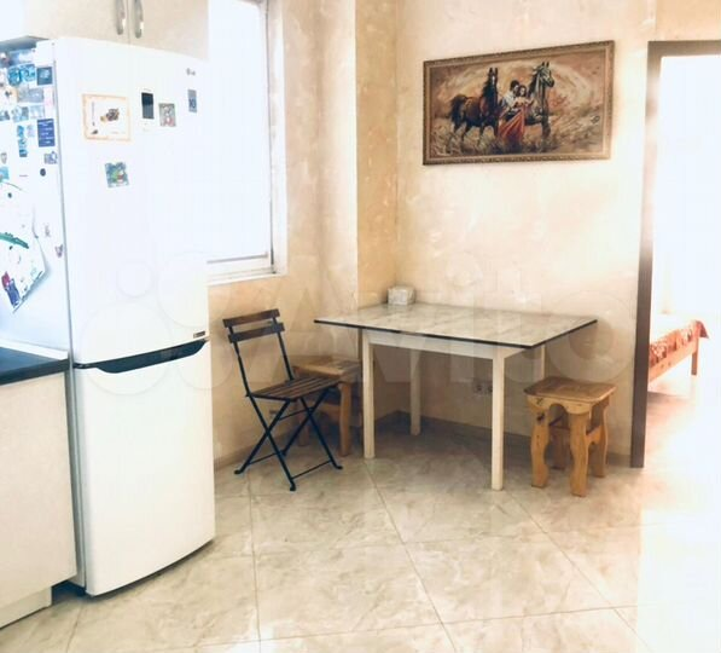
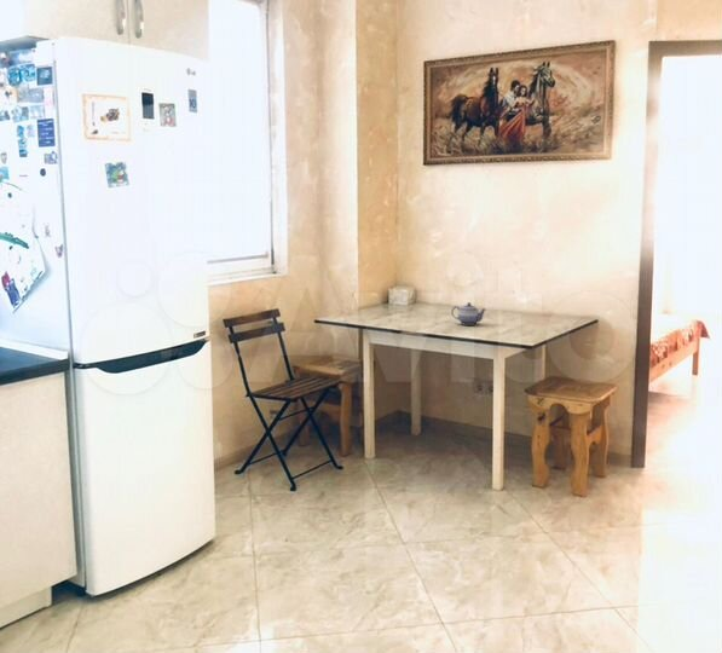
+ teapot [450,301,486,326]
